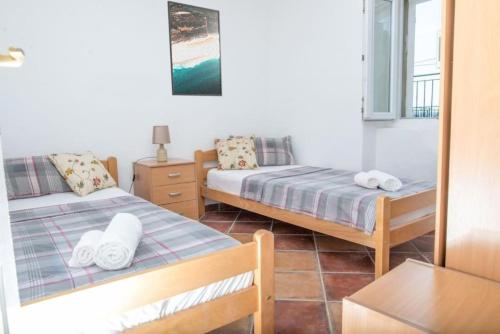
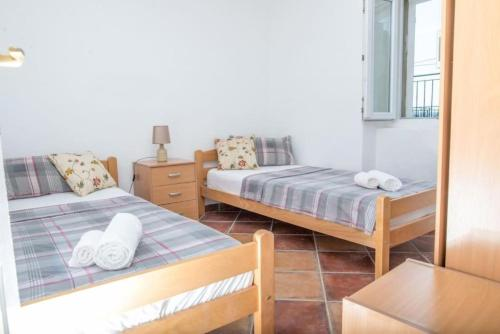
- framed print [166,0,223,97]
